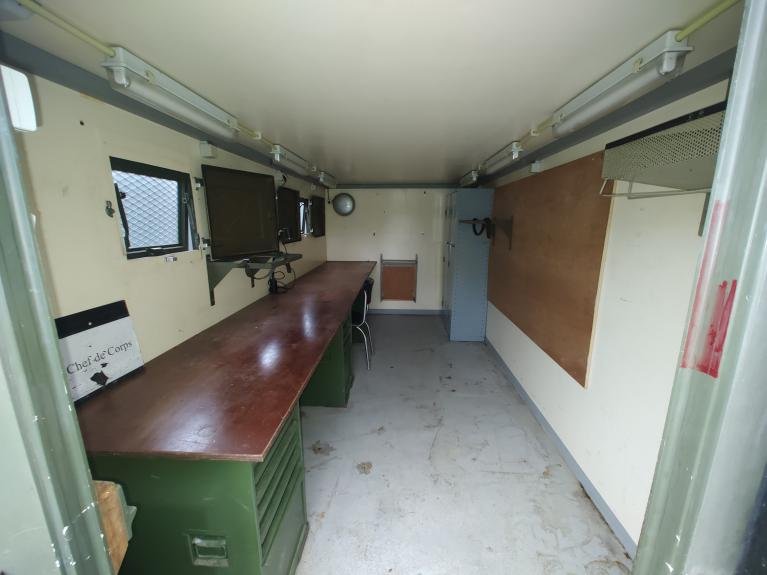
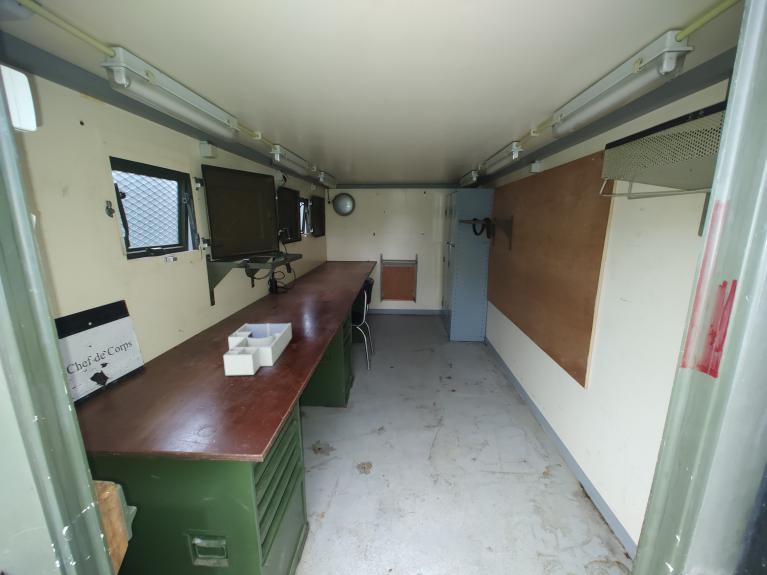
+ desk organizer [222,322,293,376]
